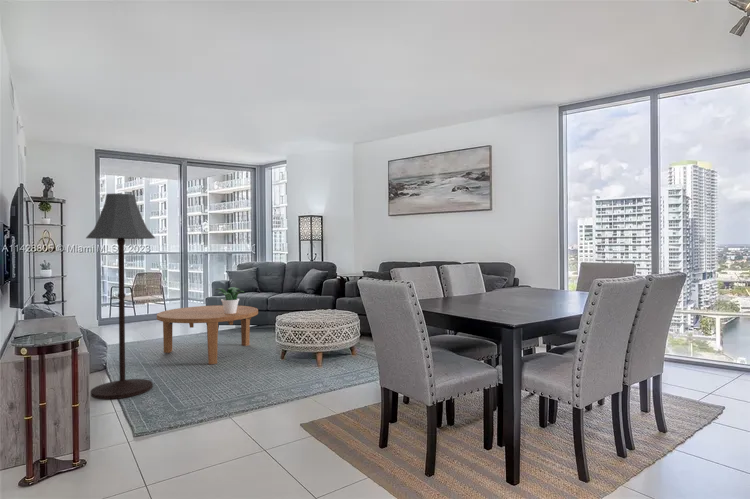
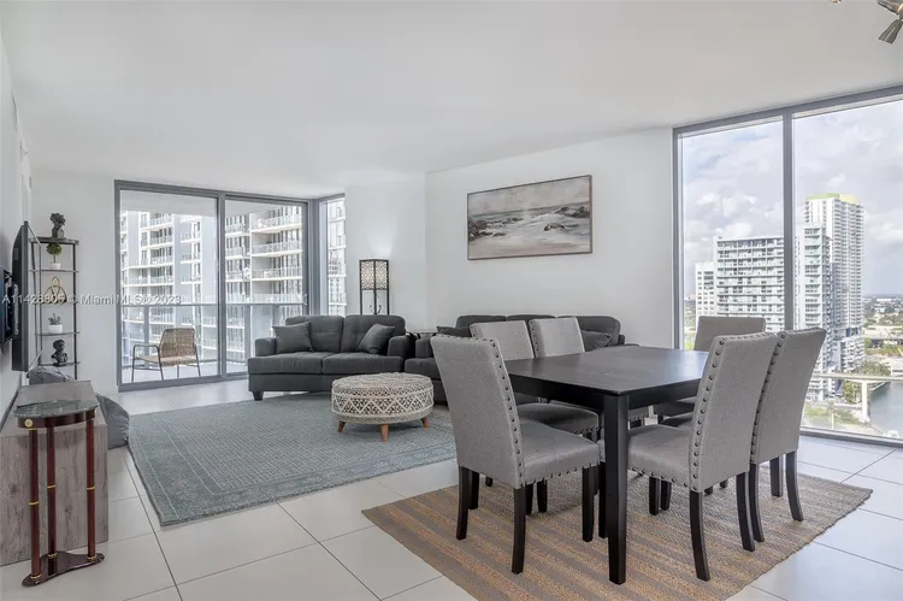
- coffee table [156,304,259,365]
- potted plant [215,286,245,314]
- floor lamp [85,192,156,400]
